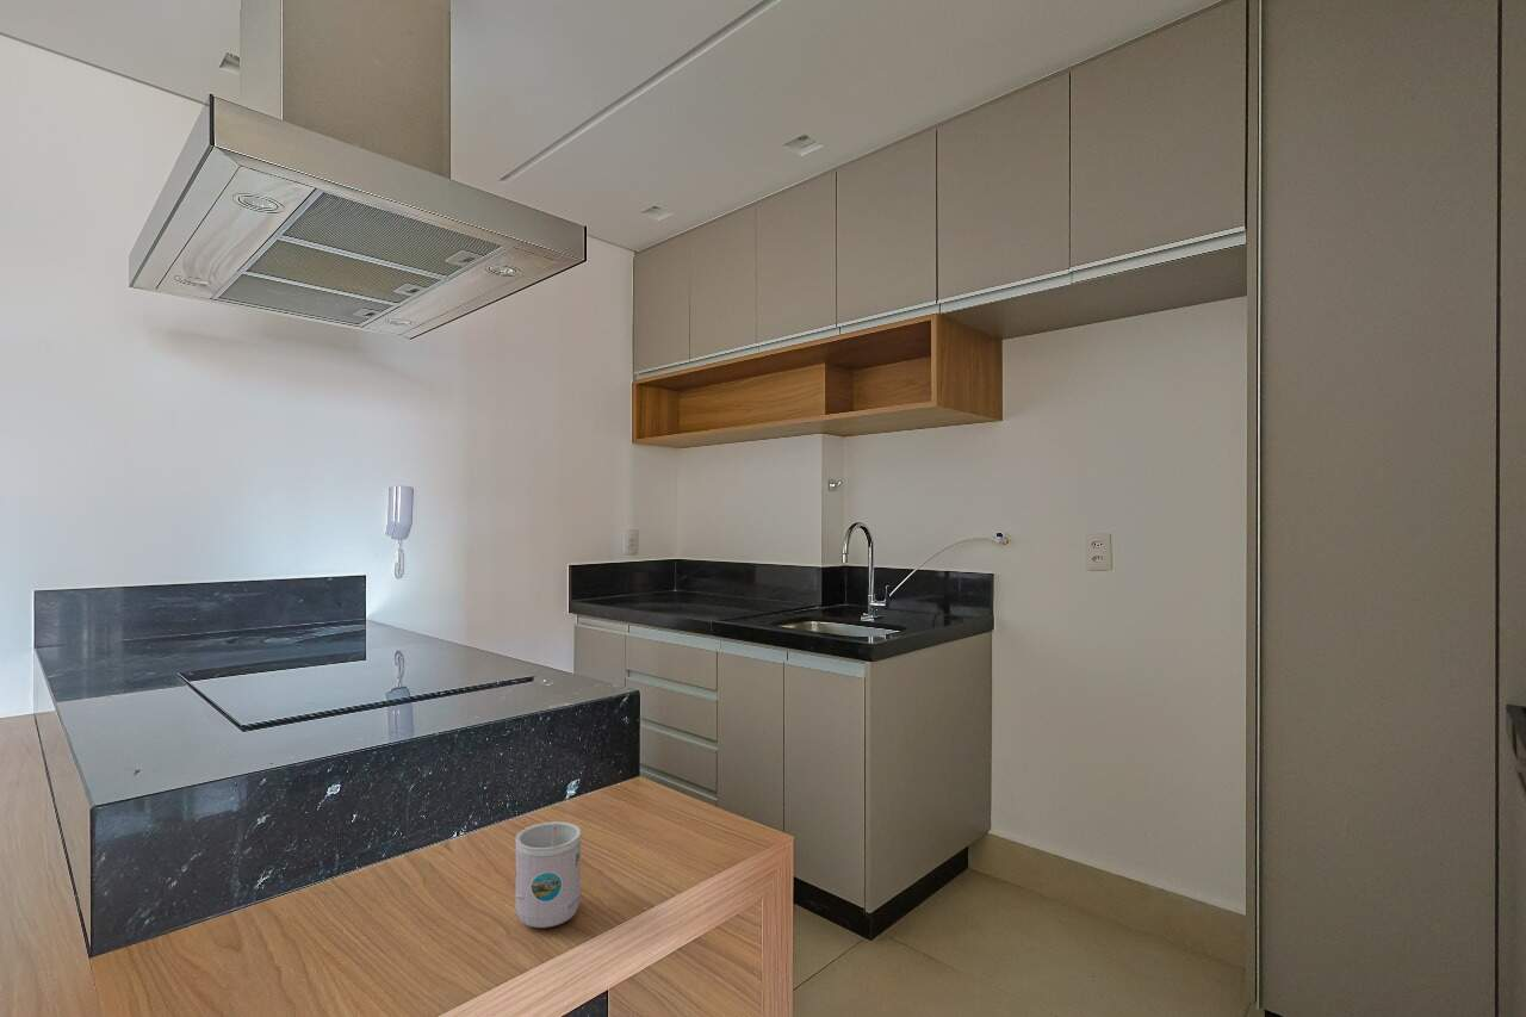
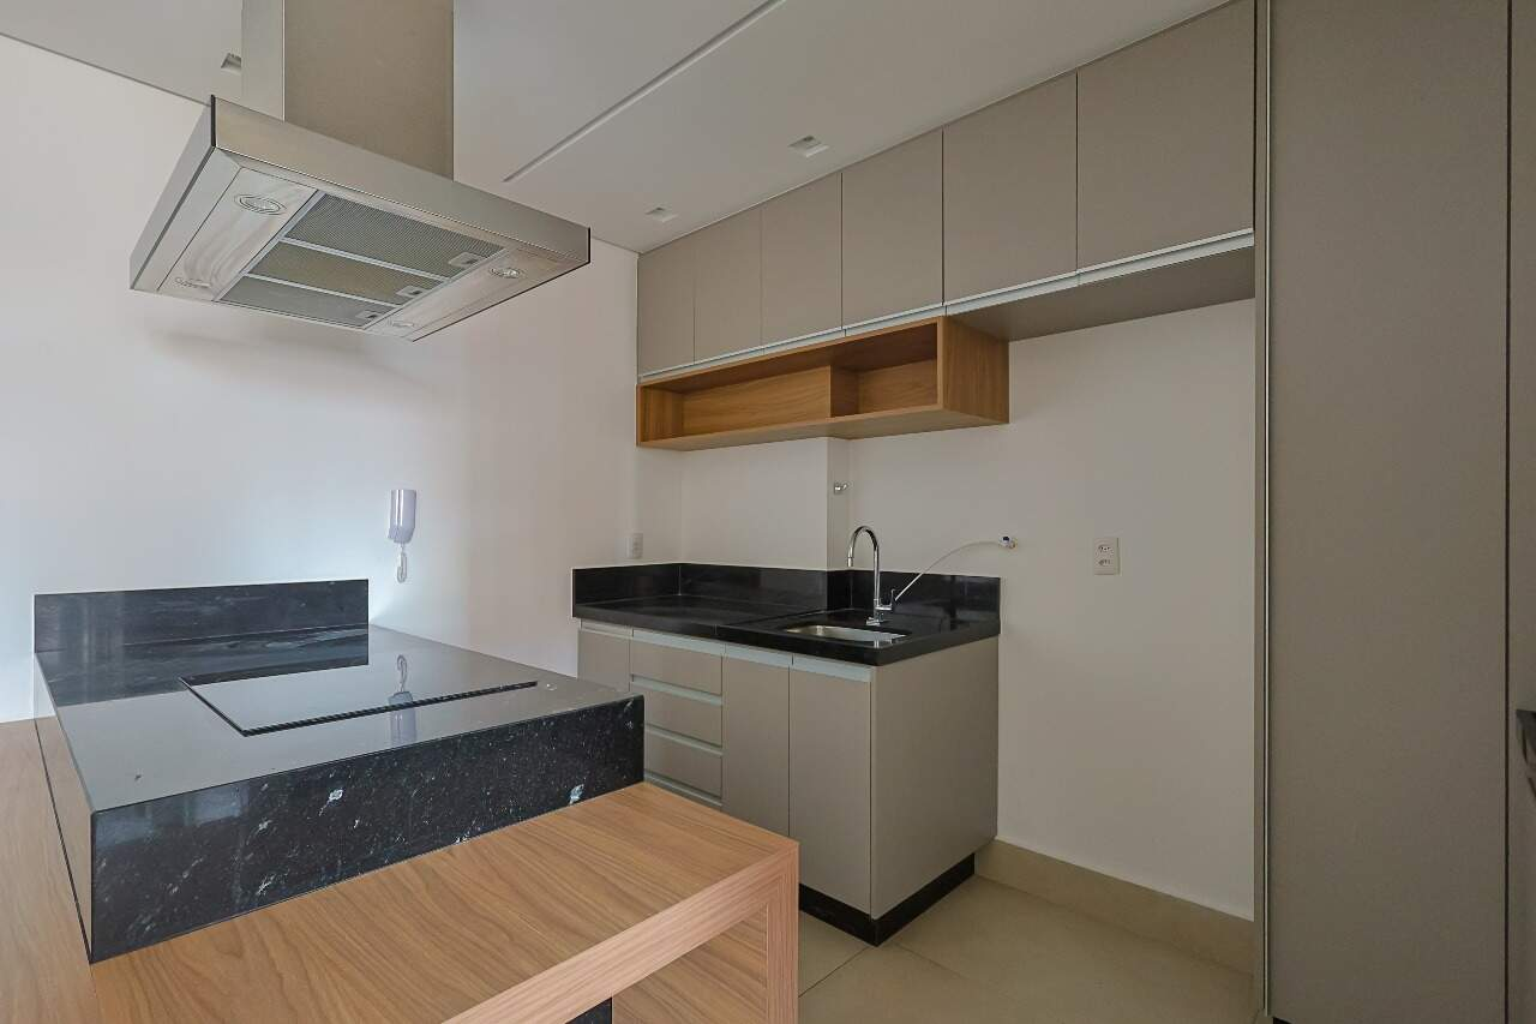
- mug [514,820,582,929]
